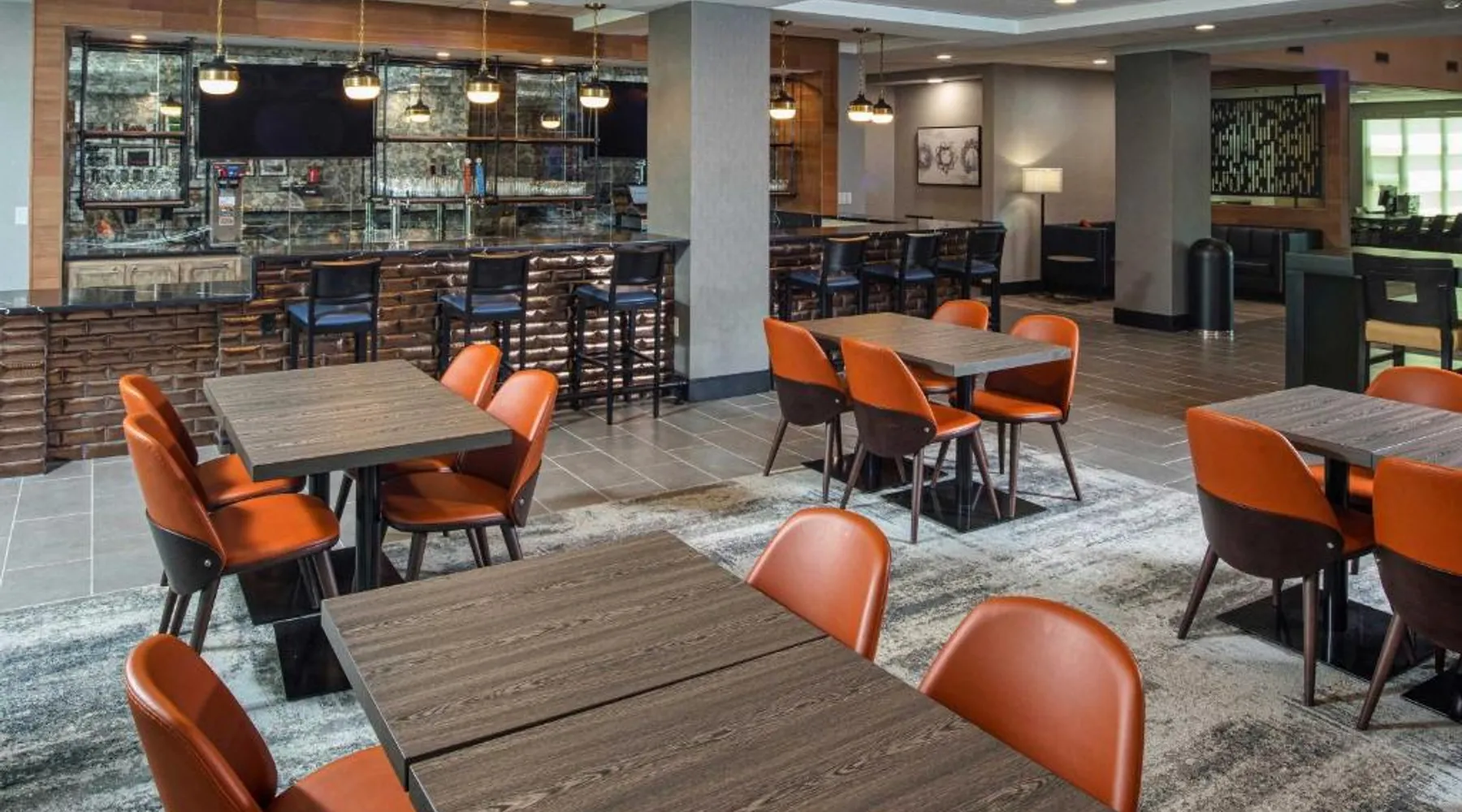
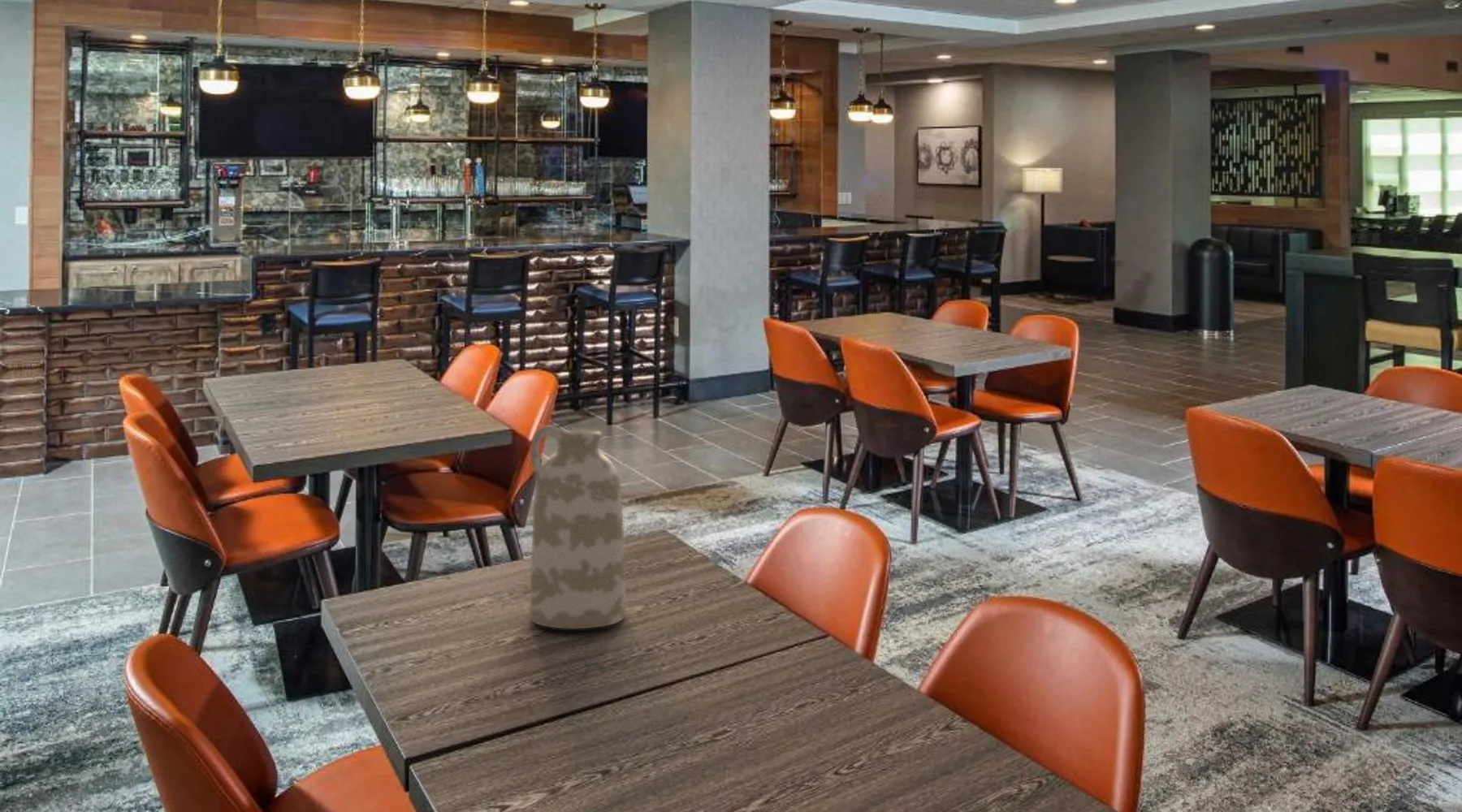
+ vase [530,425,626,629]
